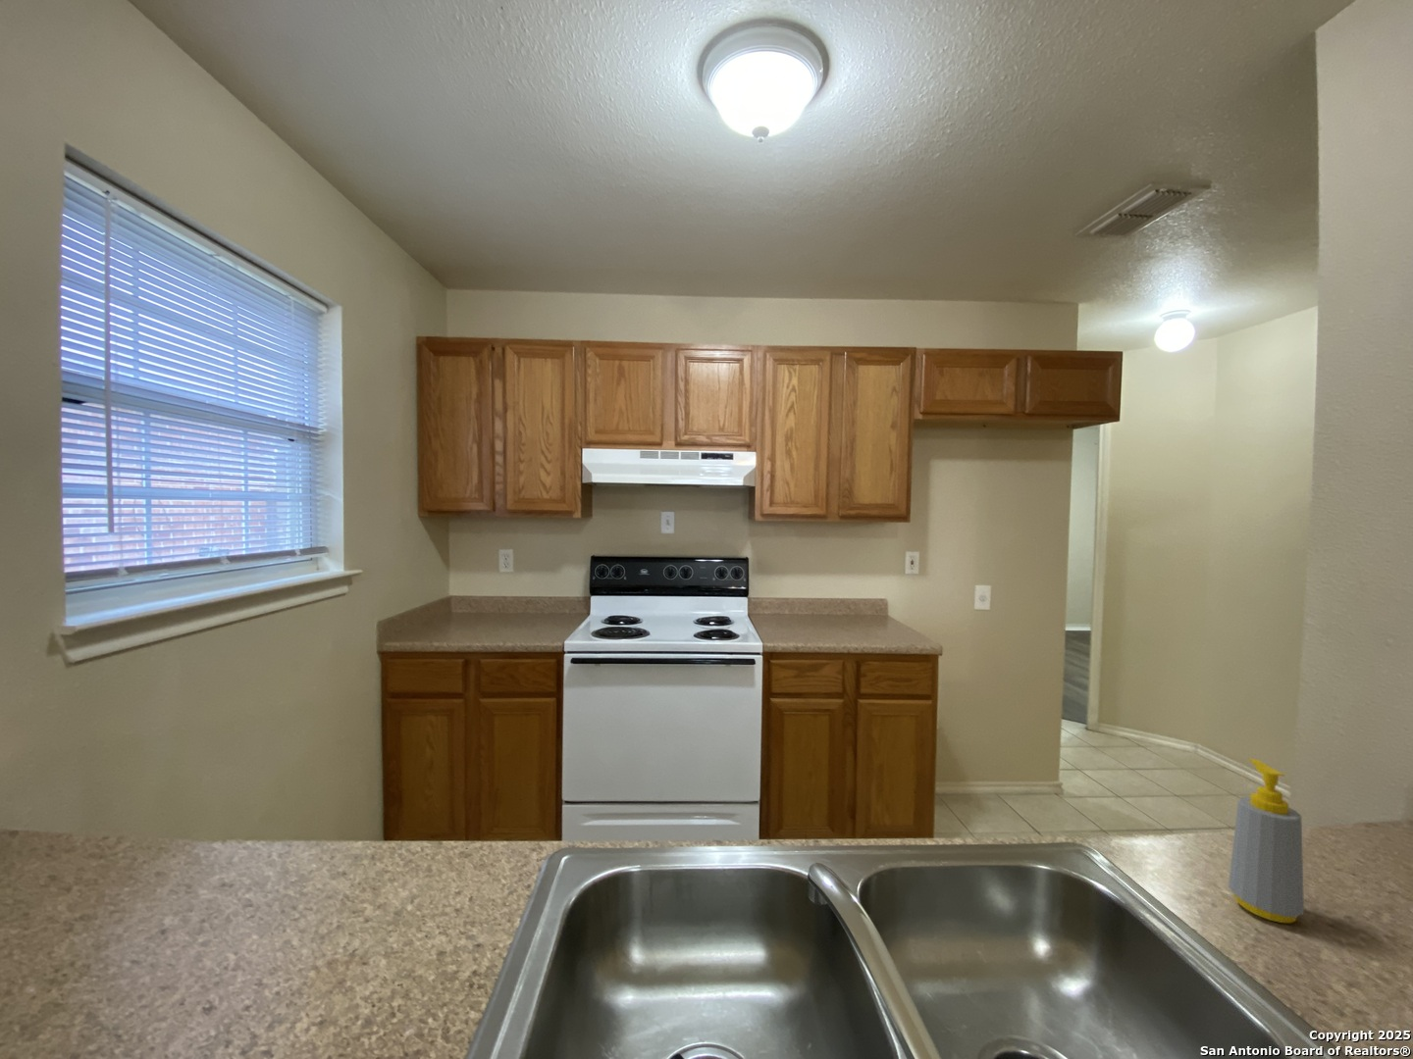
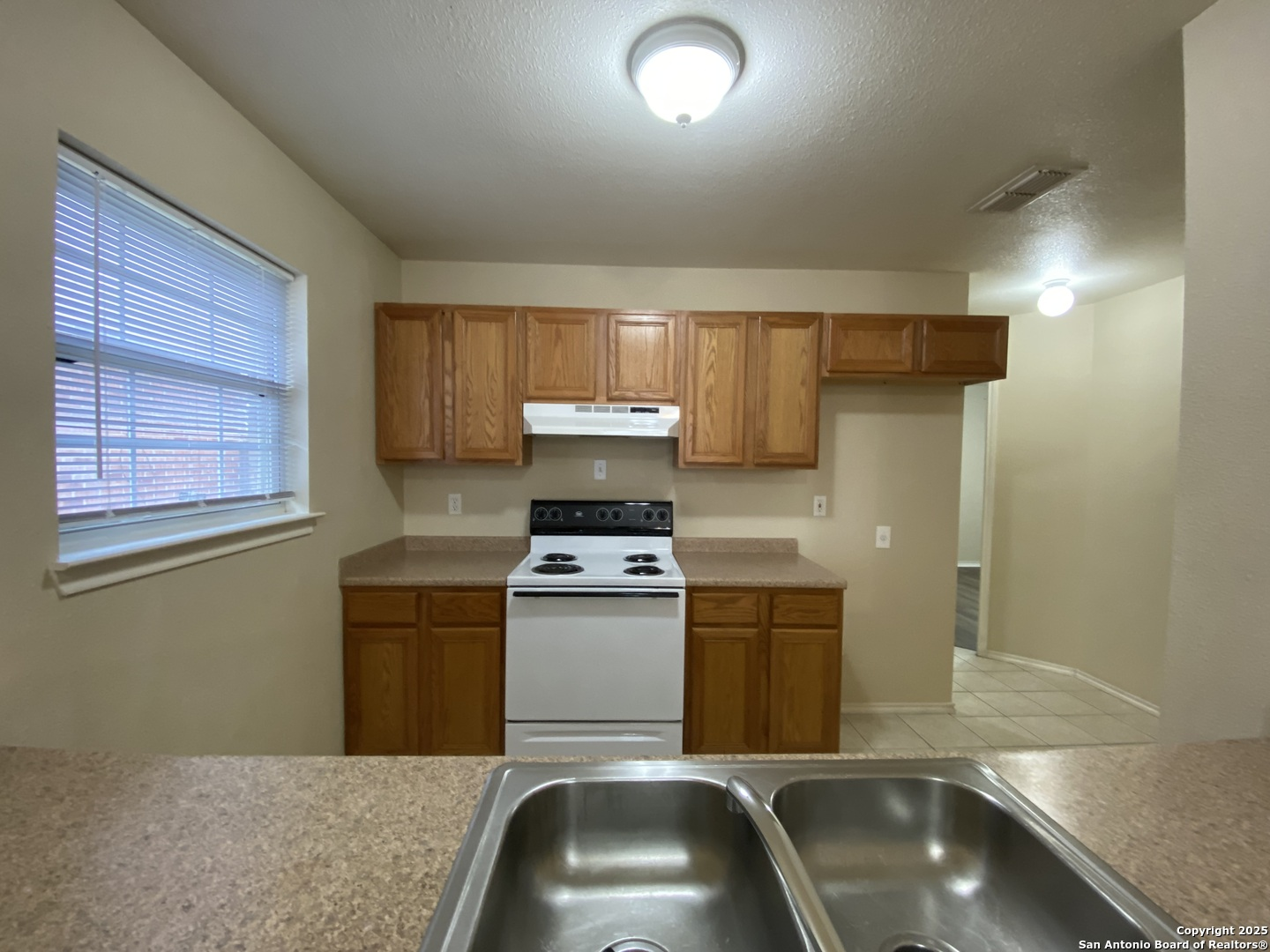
- soap bottle [1227,758,1305,924]
